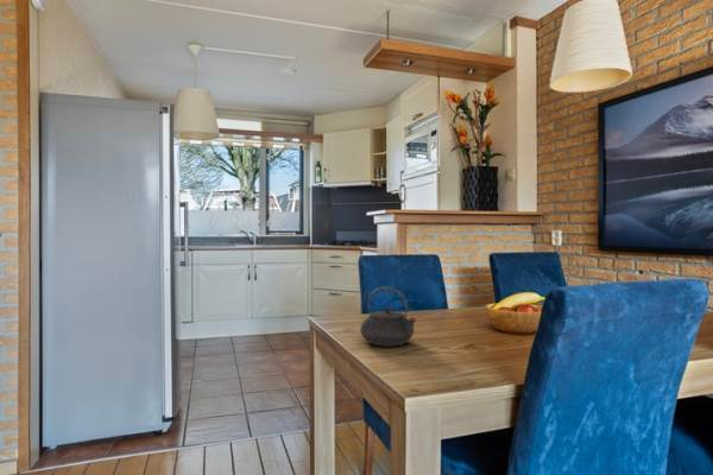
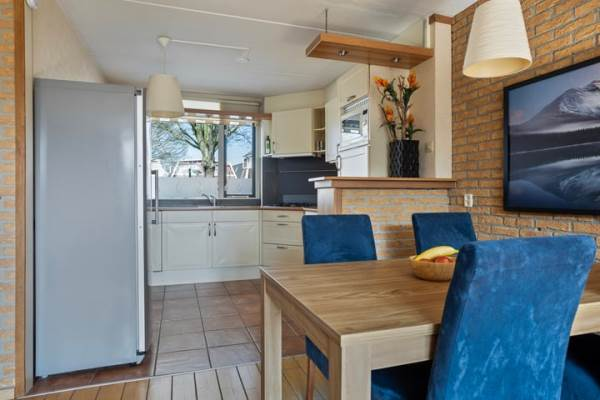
- teapot [359,285,418,348]
